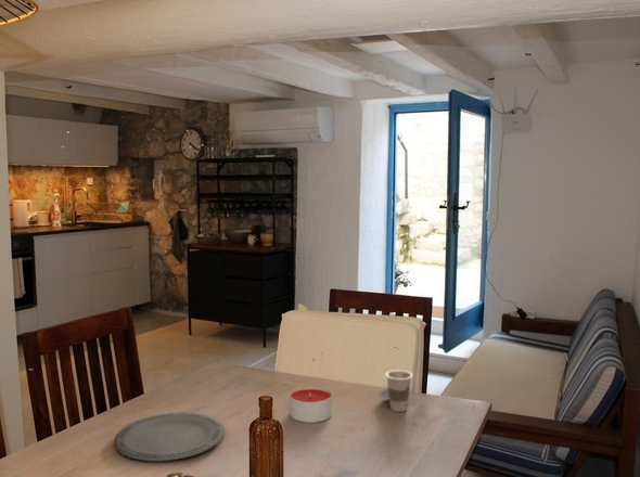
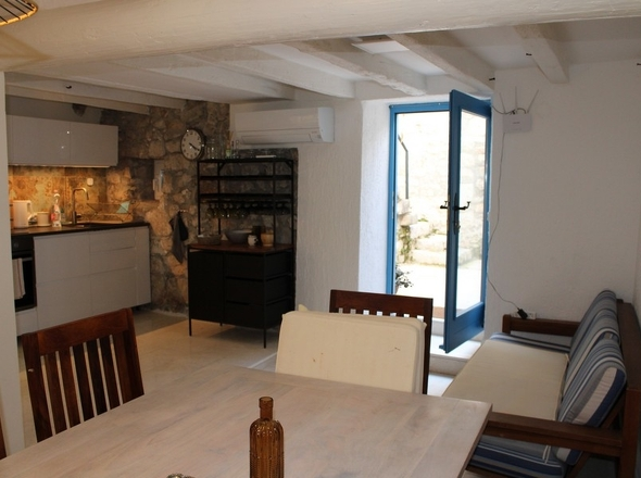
- candle [289,386,332,424]
- plate [114,411,226,462]
- cup [377,369,413,413]
